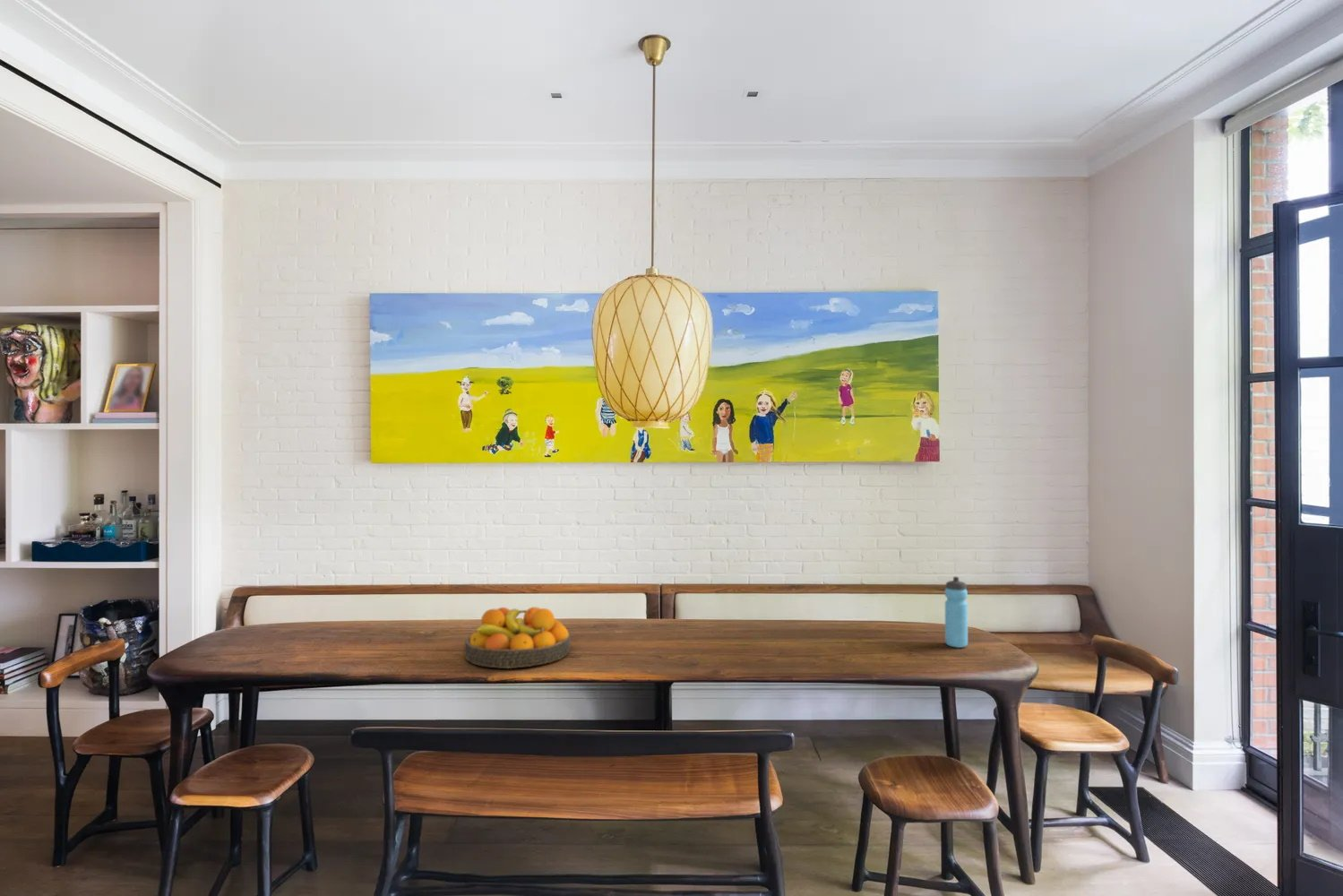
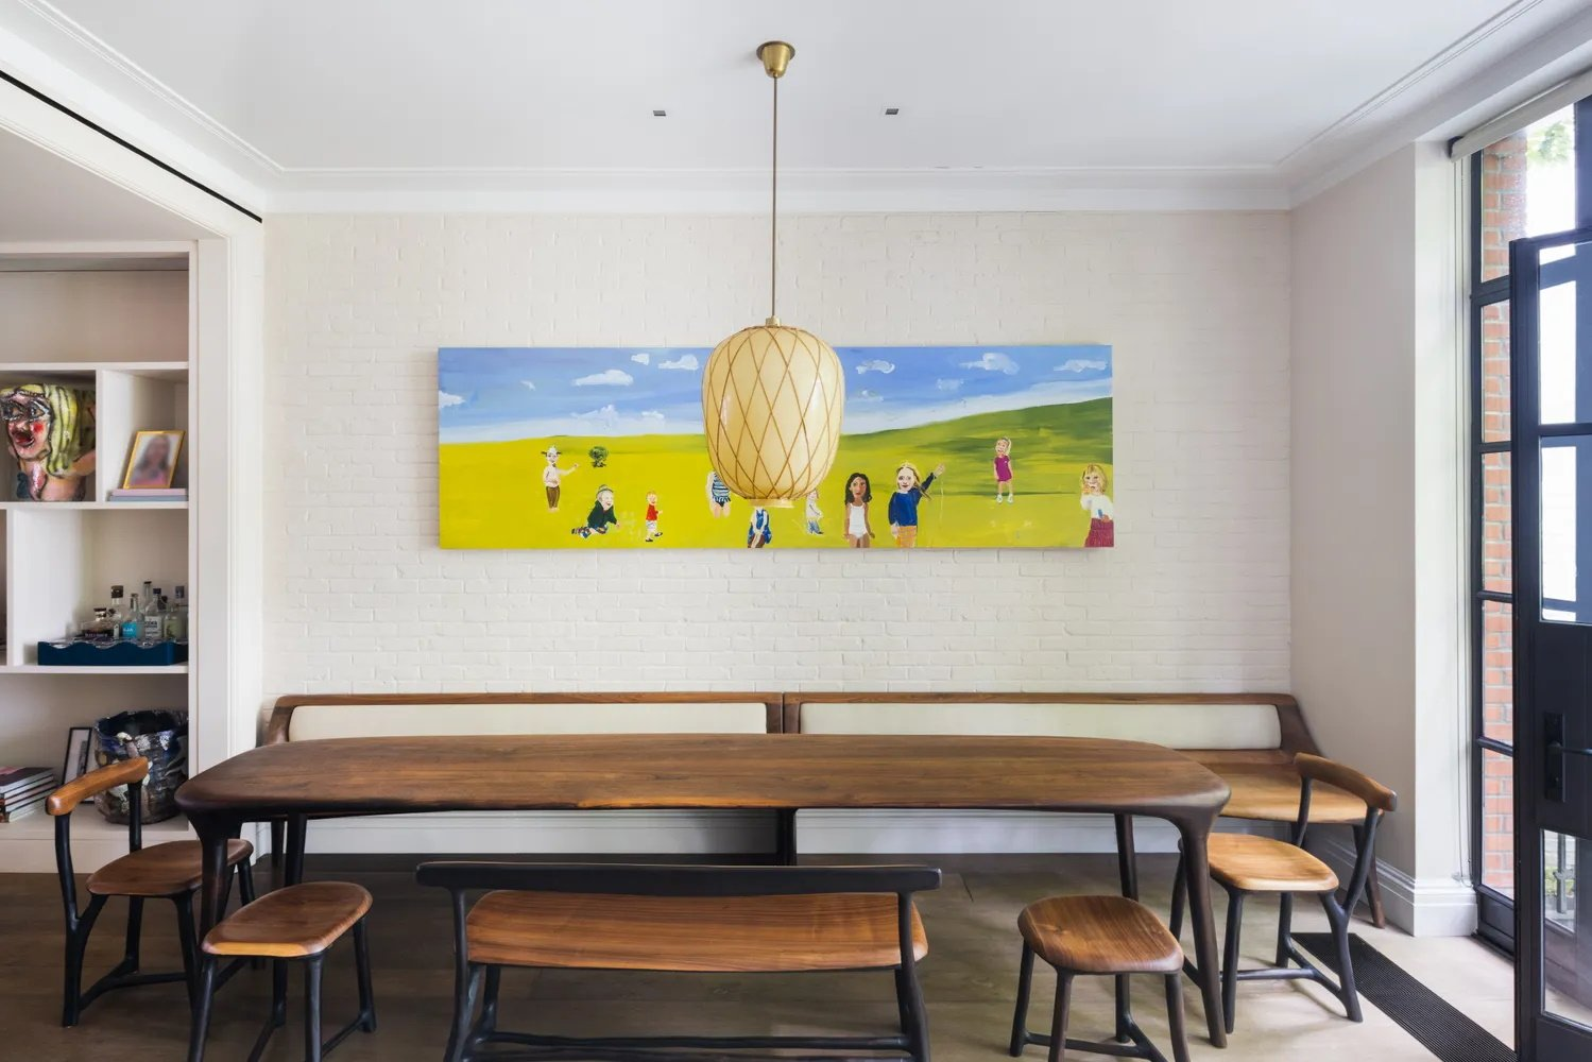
- water bottle [944,575,969,649]
- fruit bowl [463,606,572,669]
